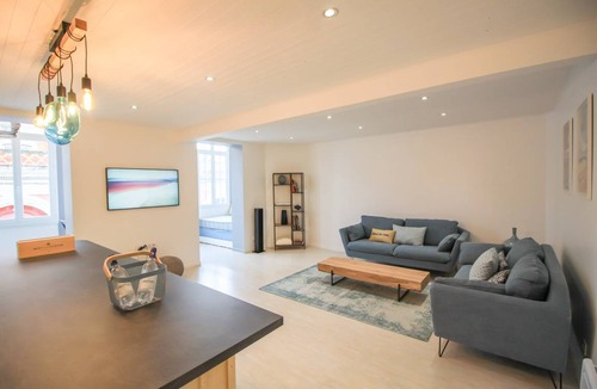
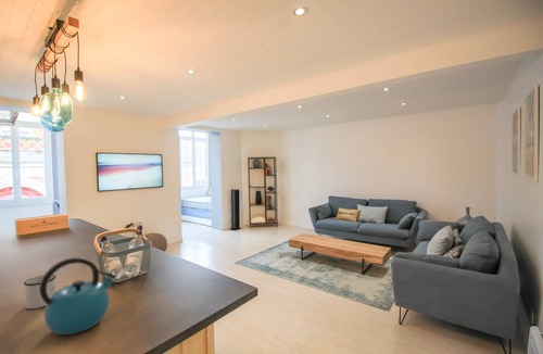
+ kettle [39,256,118,336]
+ mug [23,274,58,309]
